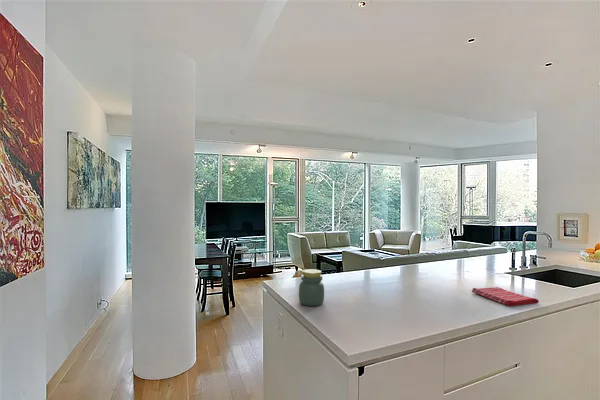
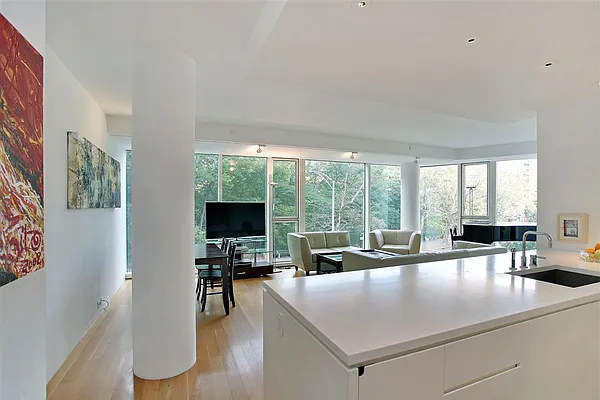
- jar [298,268,325,307]
- dish towel [471,286,540,307]
